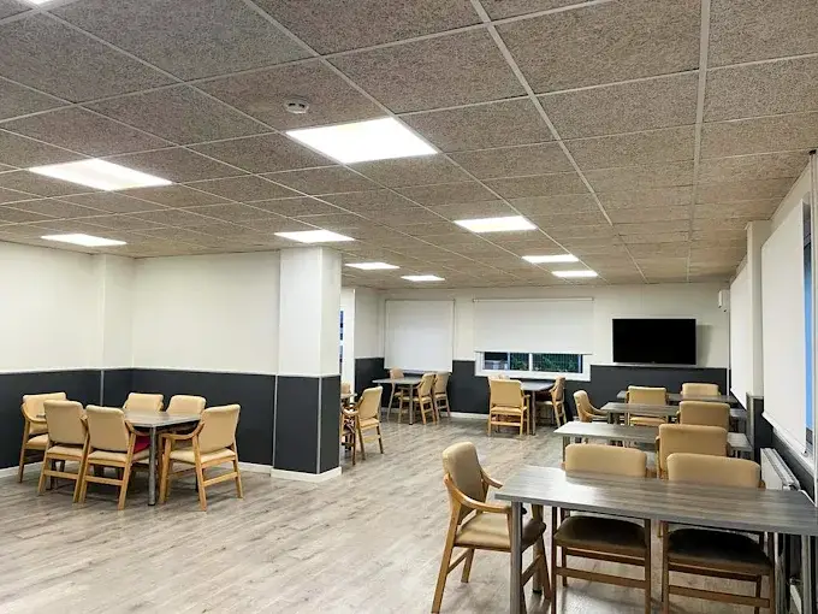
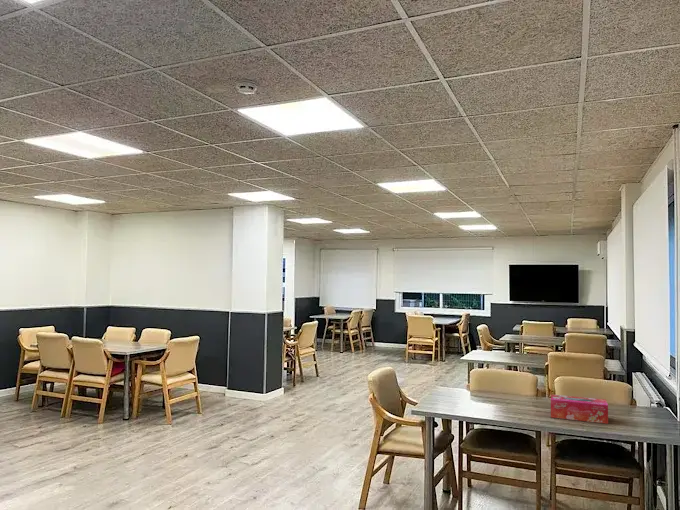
+ tissue box [550,393,609,425]
